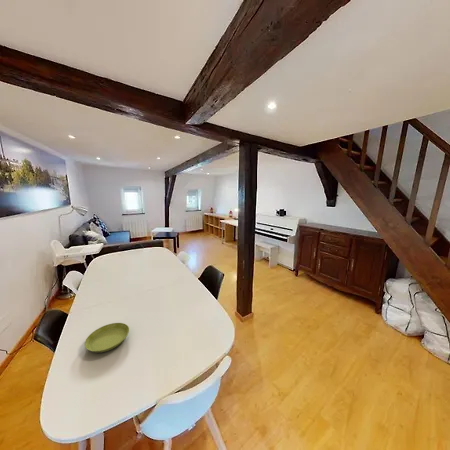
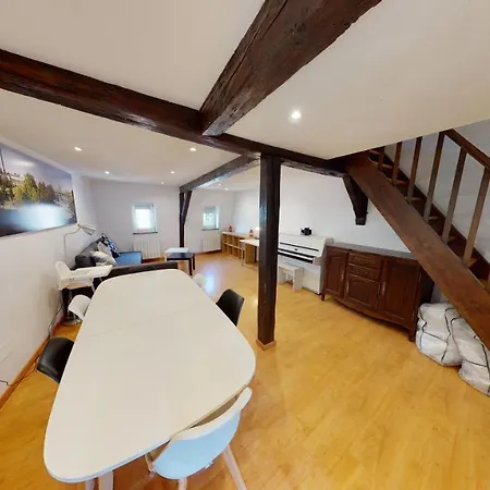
- saucer [84,322,130,353]
